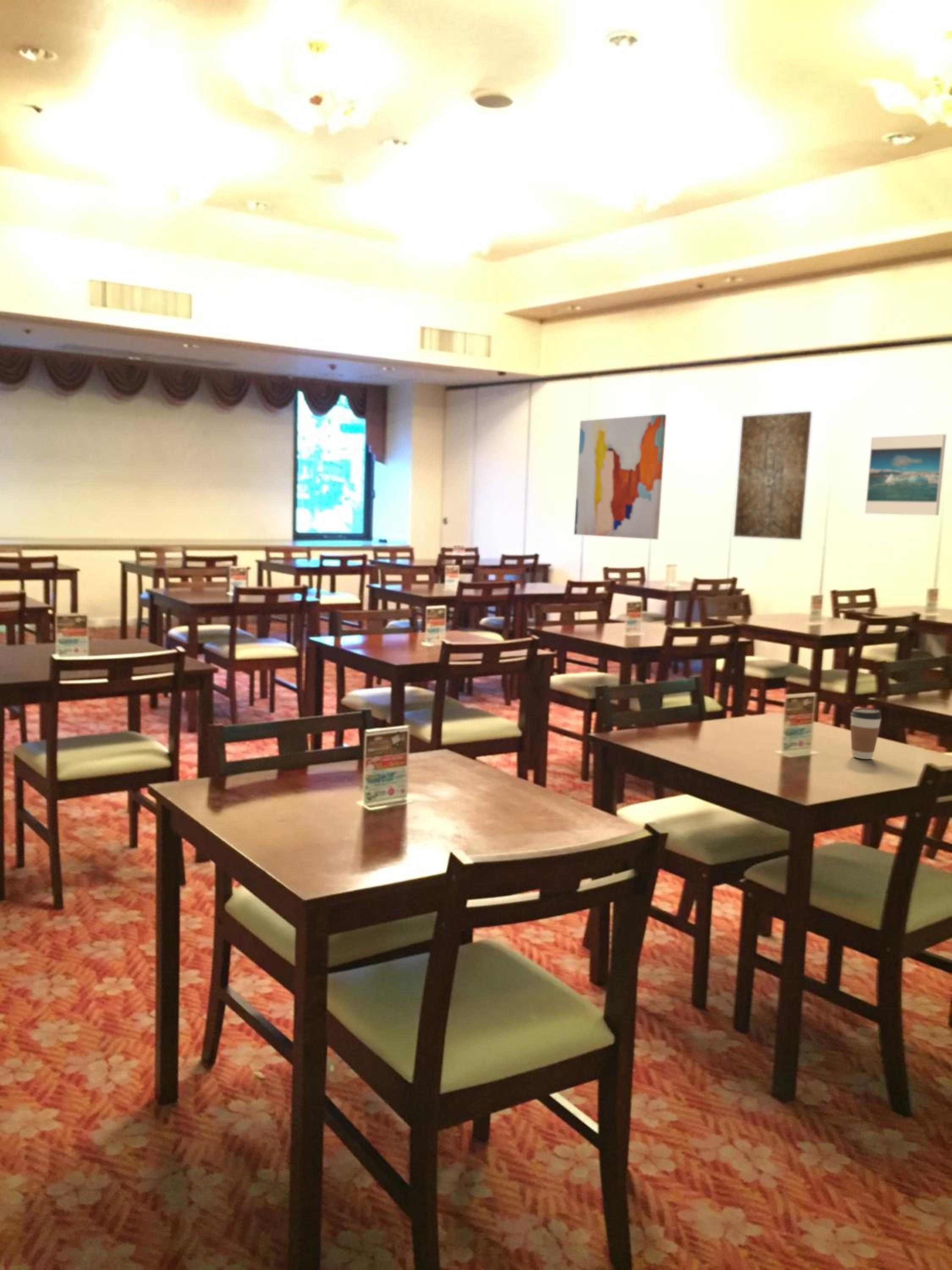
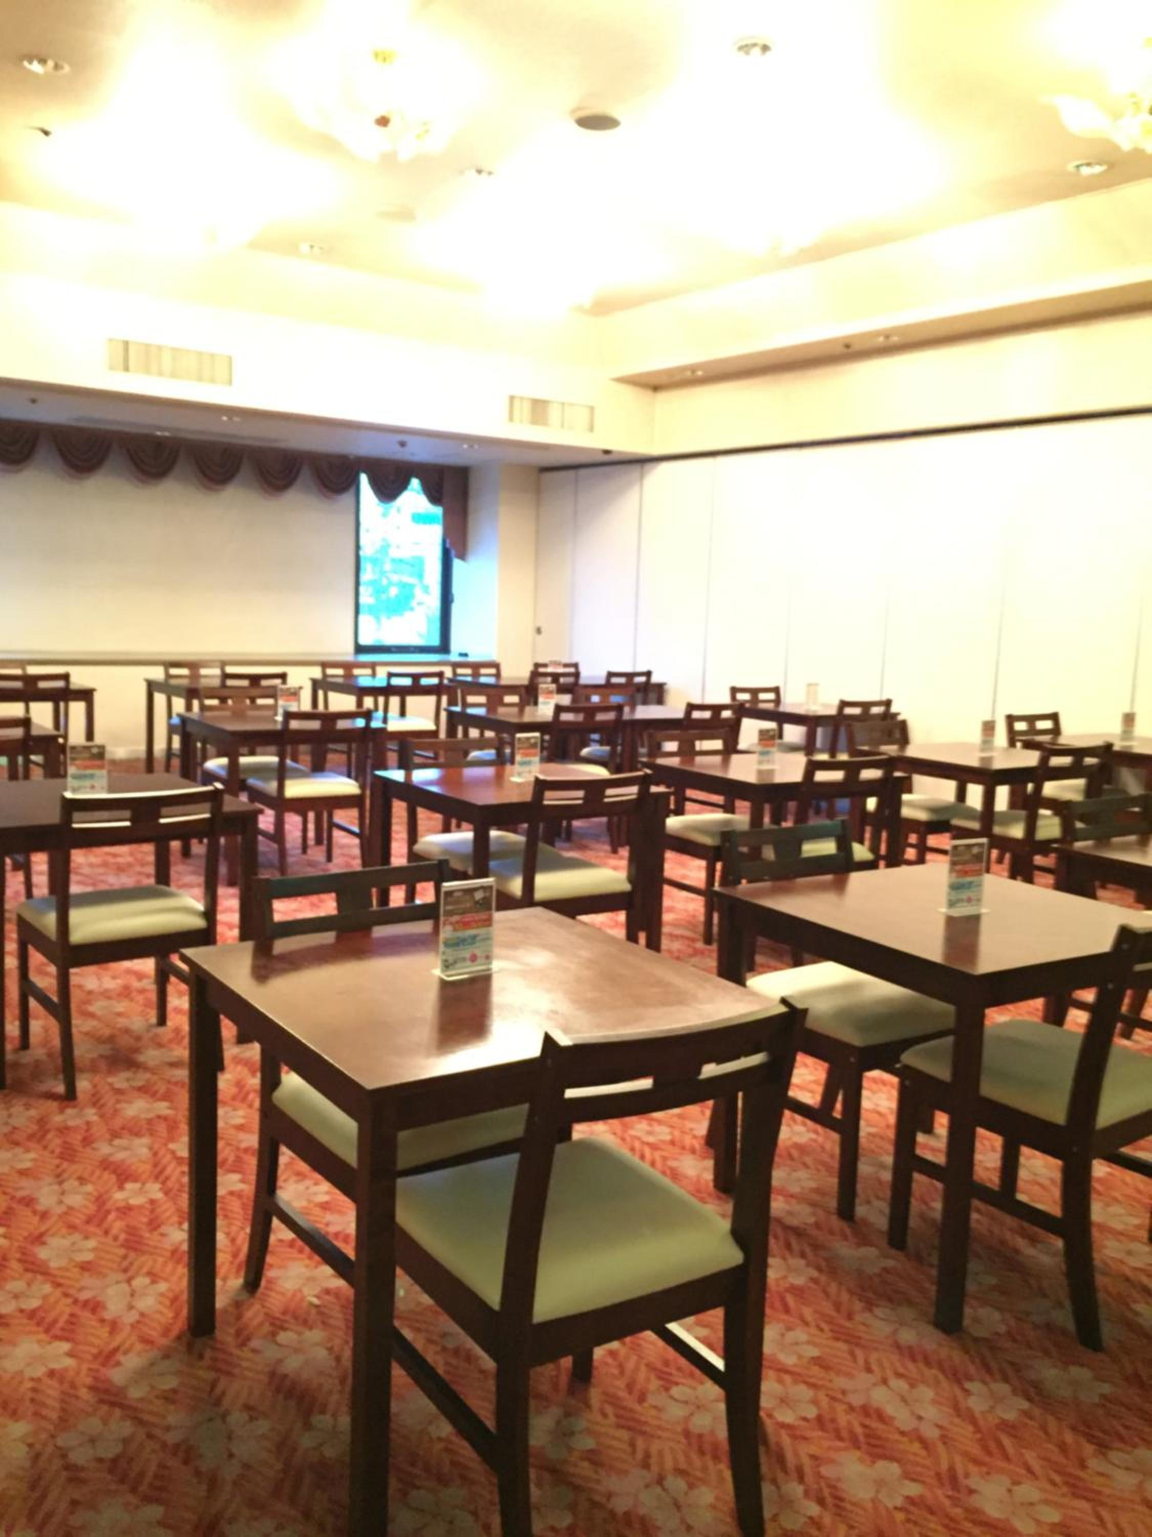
- coffee cup [850,708,882,759]
- wall art [733,411,812,540]
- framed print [865,434,946,516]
- wall art [574,414,666,540]
